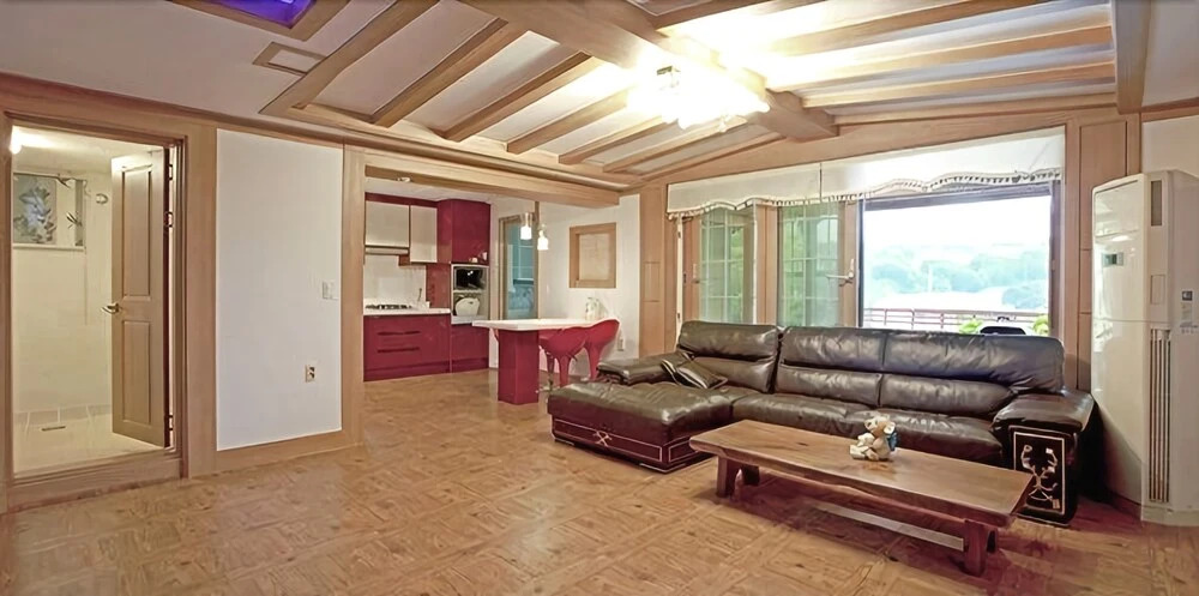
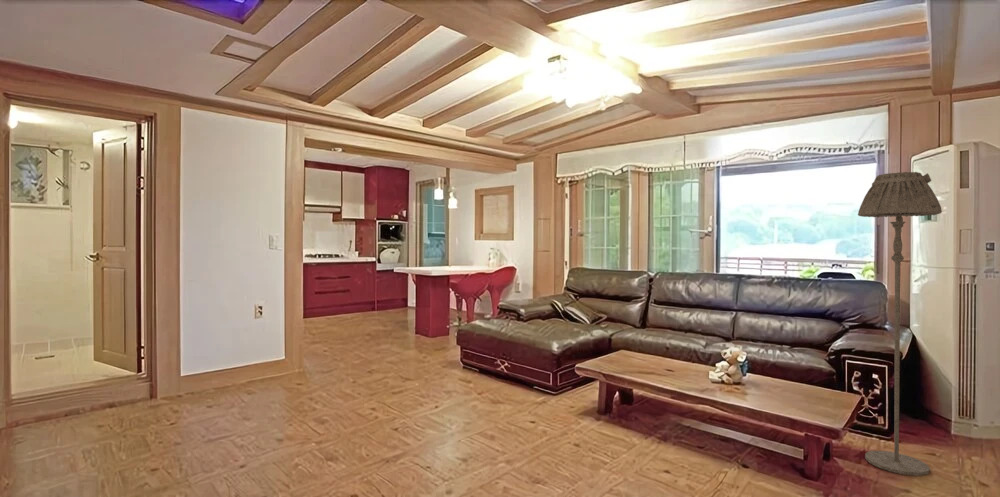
+ floor lamp [857,171,943,477]
